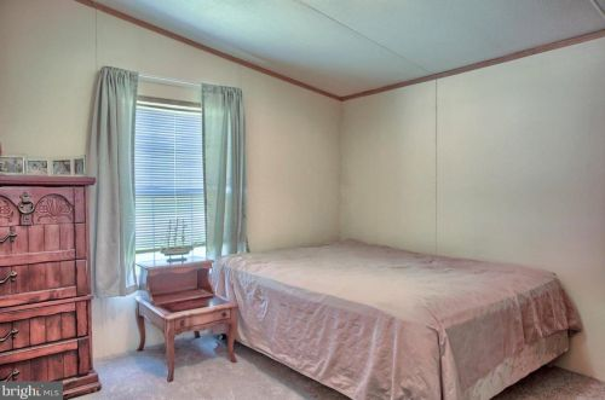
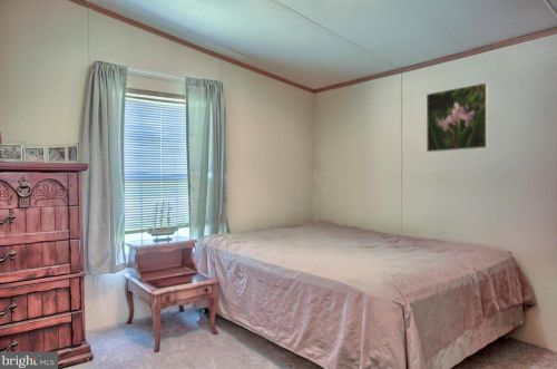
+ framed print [426,81,489,153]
